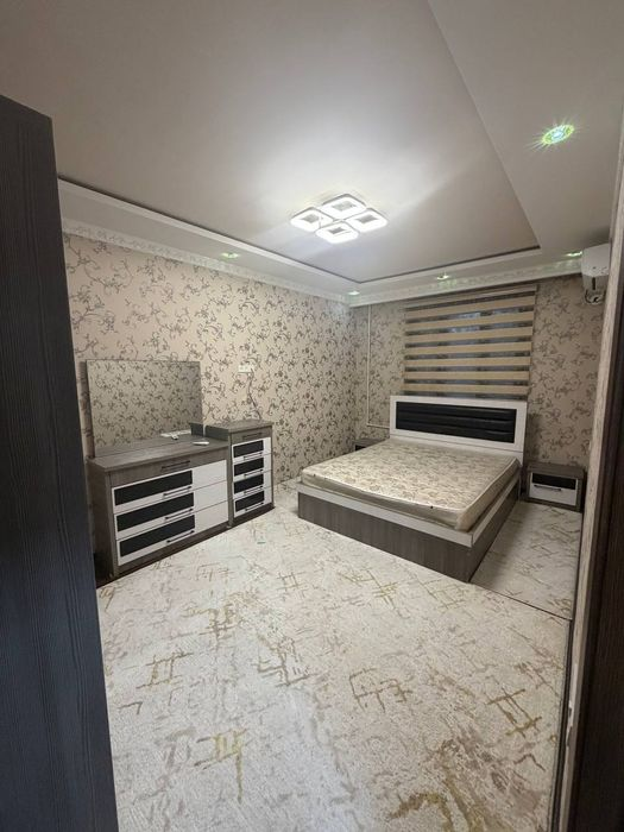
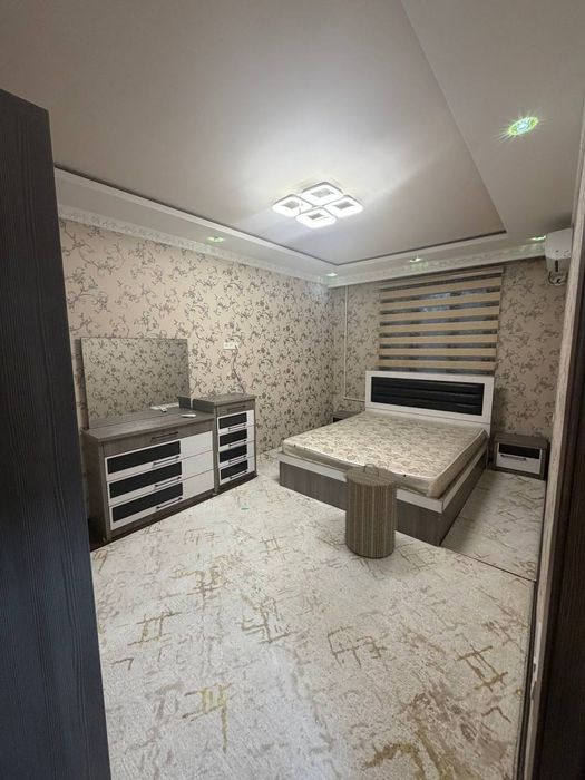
+ laundry hamper [342,462,404,559]
